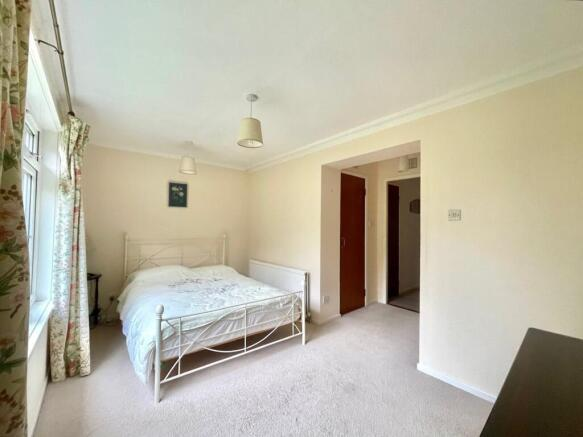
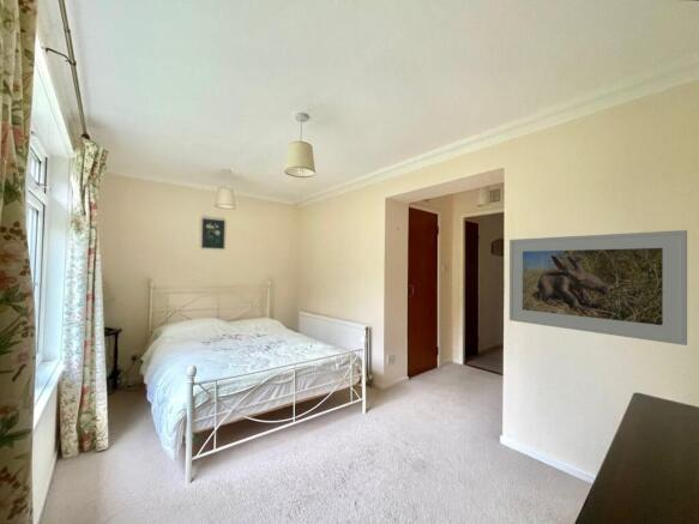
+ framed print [508,229,688,347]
